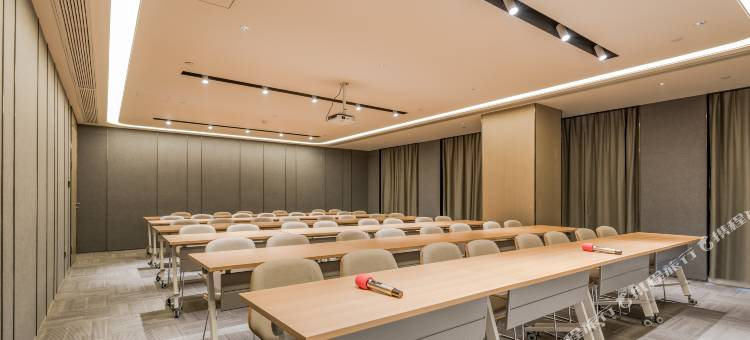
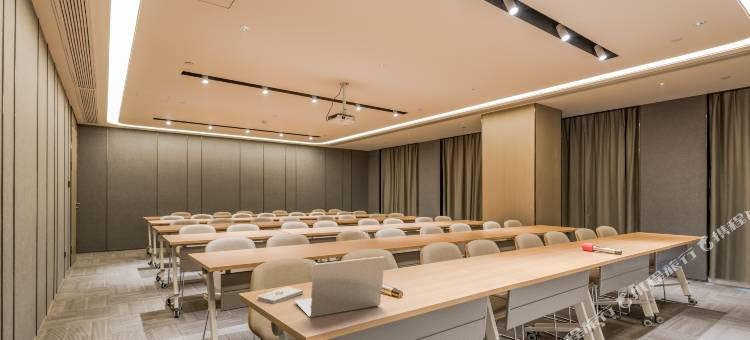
+ laptop [294,255,386,318]
+ notepad [257,286,304,304]
